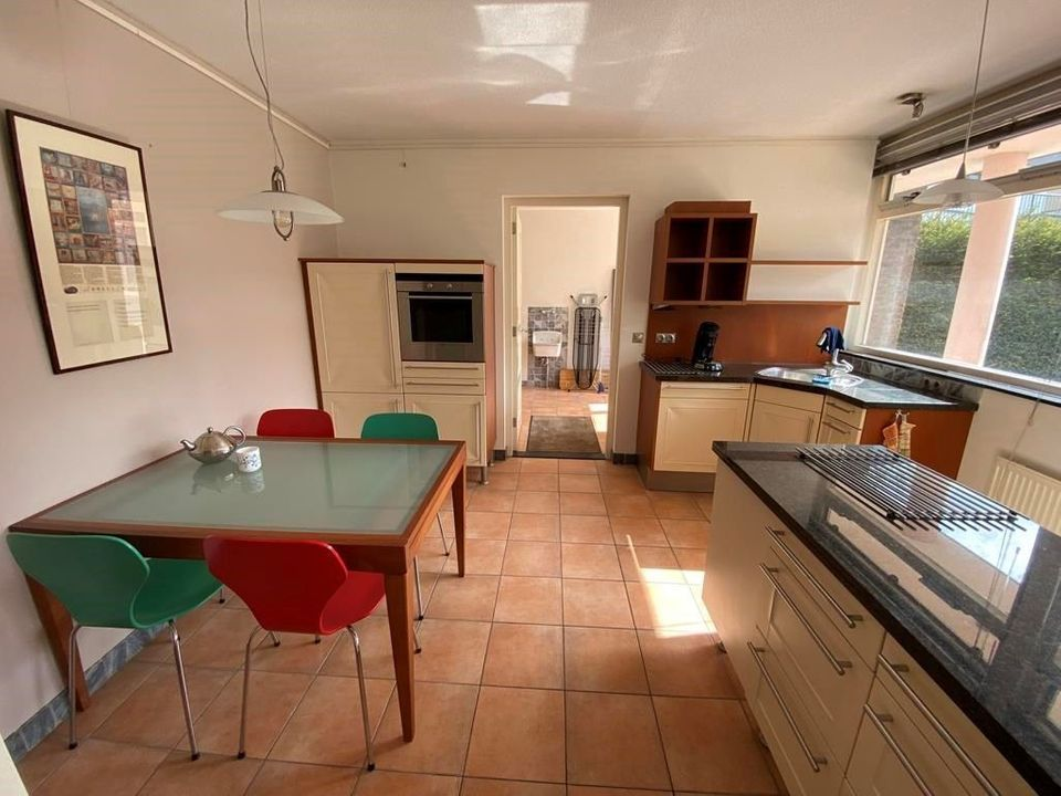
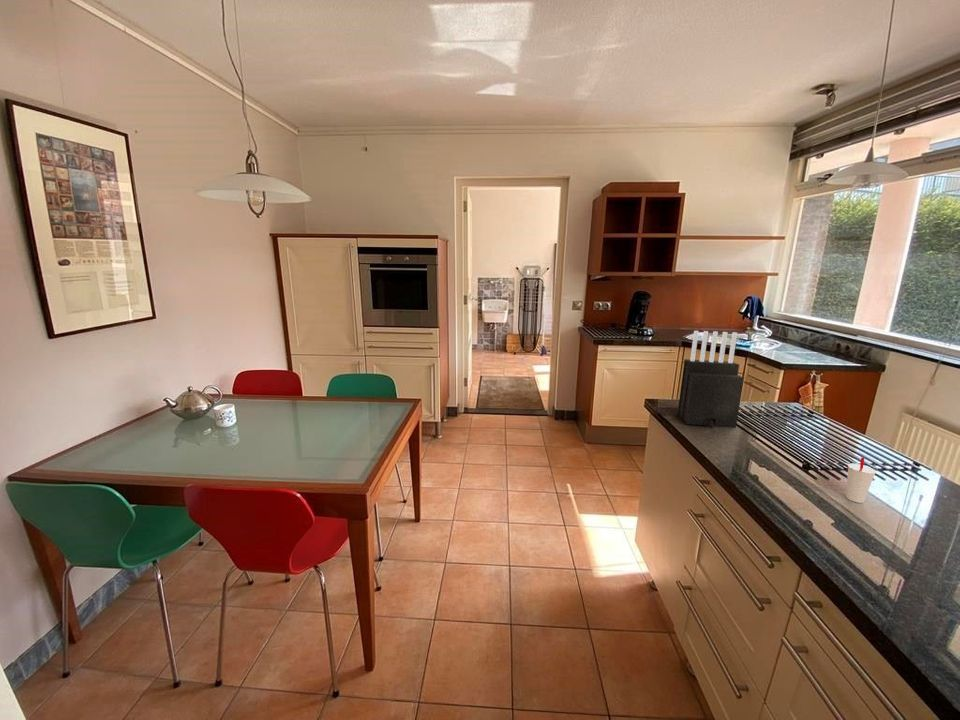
+ knife block [676,330,745,429]
+ cup [845,456,877,504]
